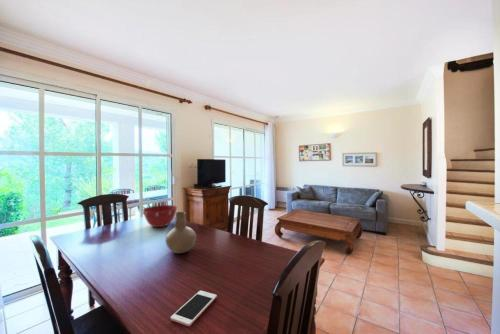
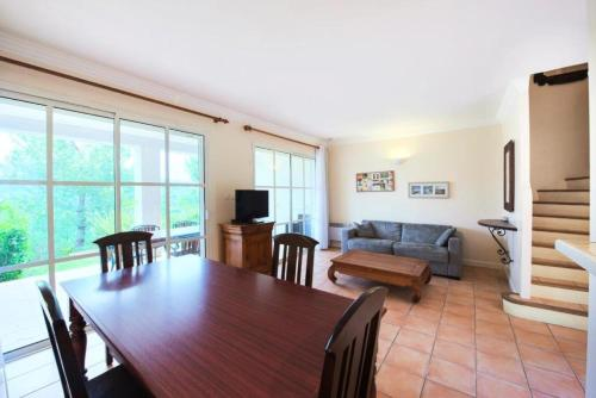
- cell phone [170,290,218,327]
- mixing bowl [142,204,178,228]
- vase [165,211,197,254]
